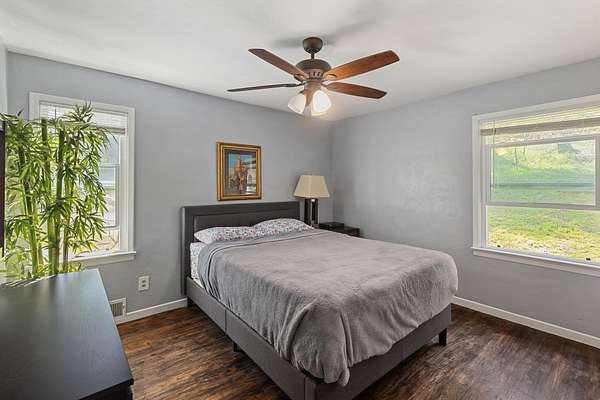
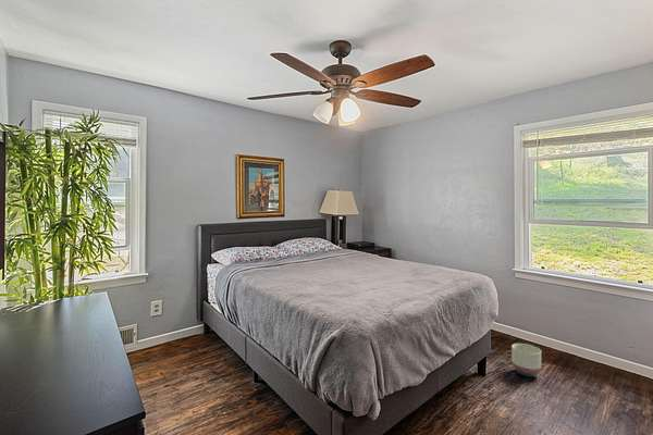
+ planter [510,343,542,377]
